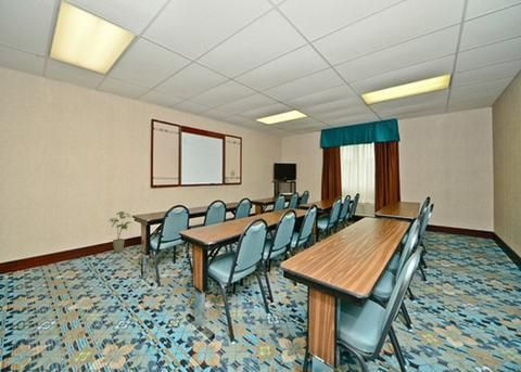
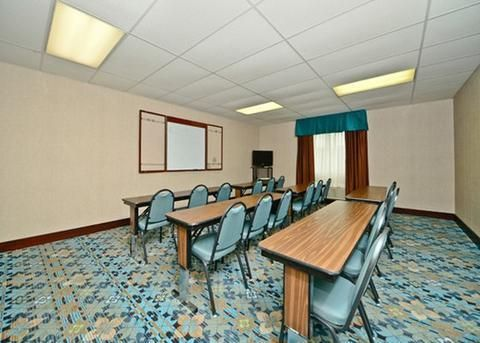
- house plant [107,210,134,254]
